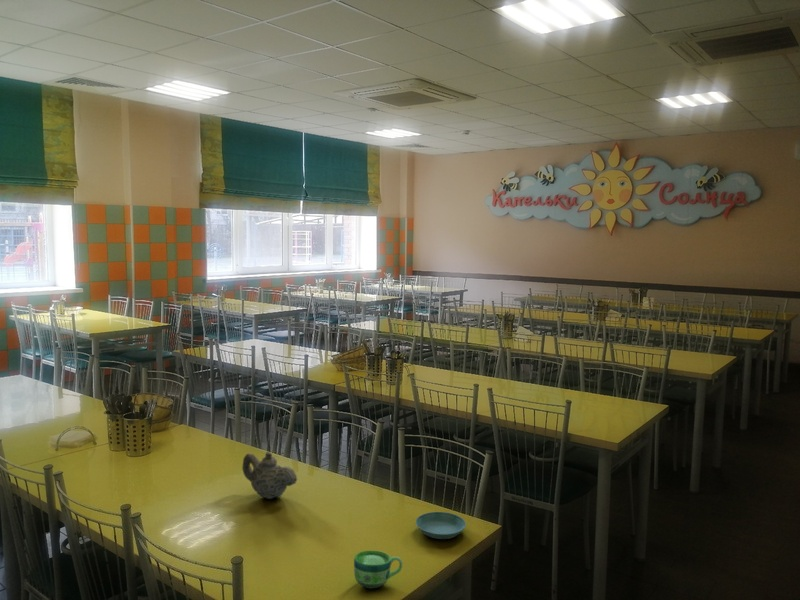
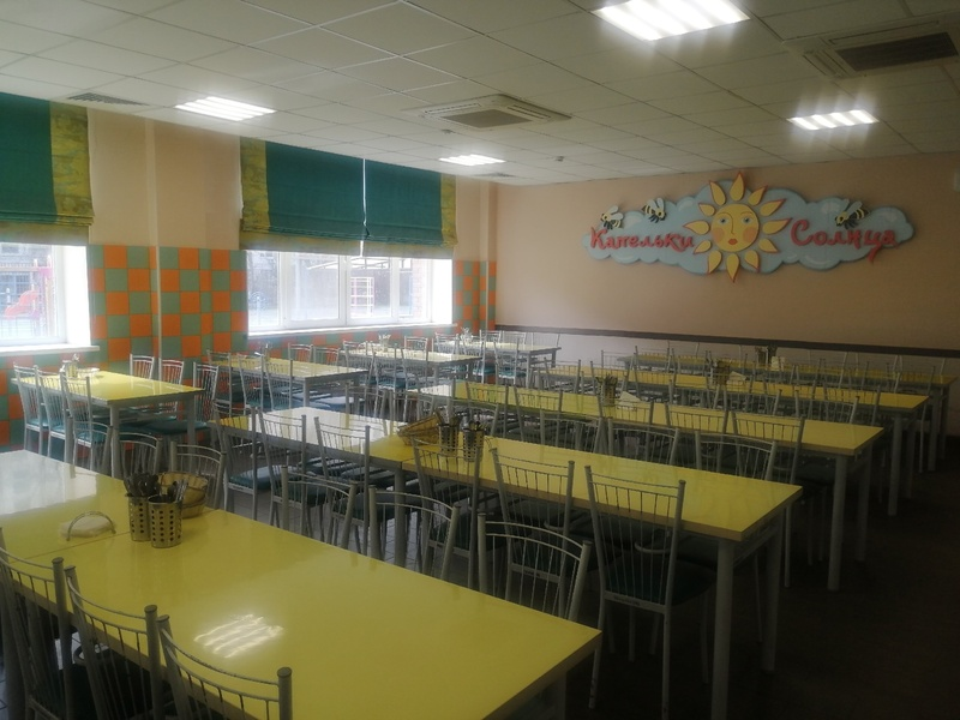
- saucer [415,511,467,540]
- teapot [241,451,298,500]
- cup [353,550,403,589]
